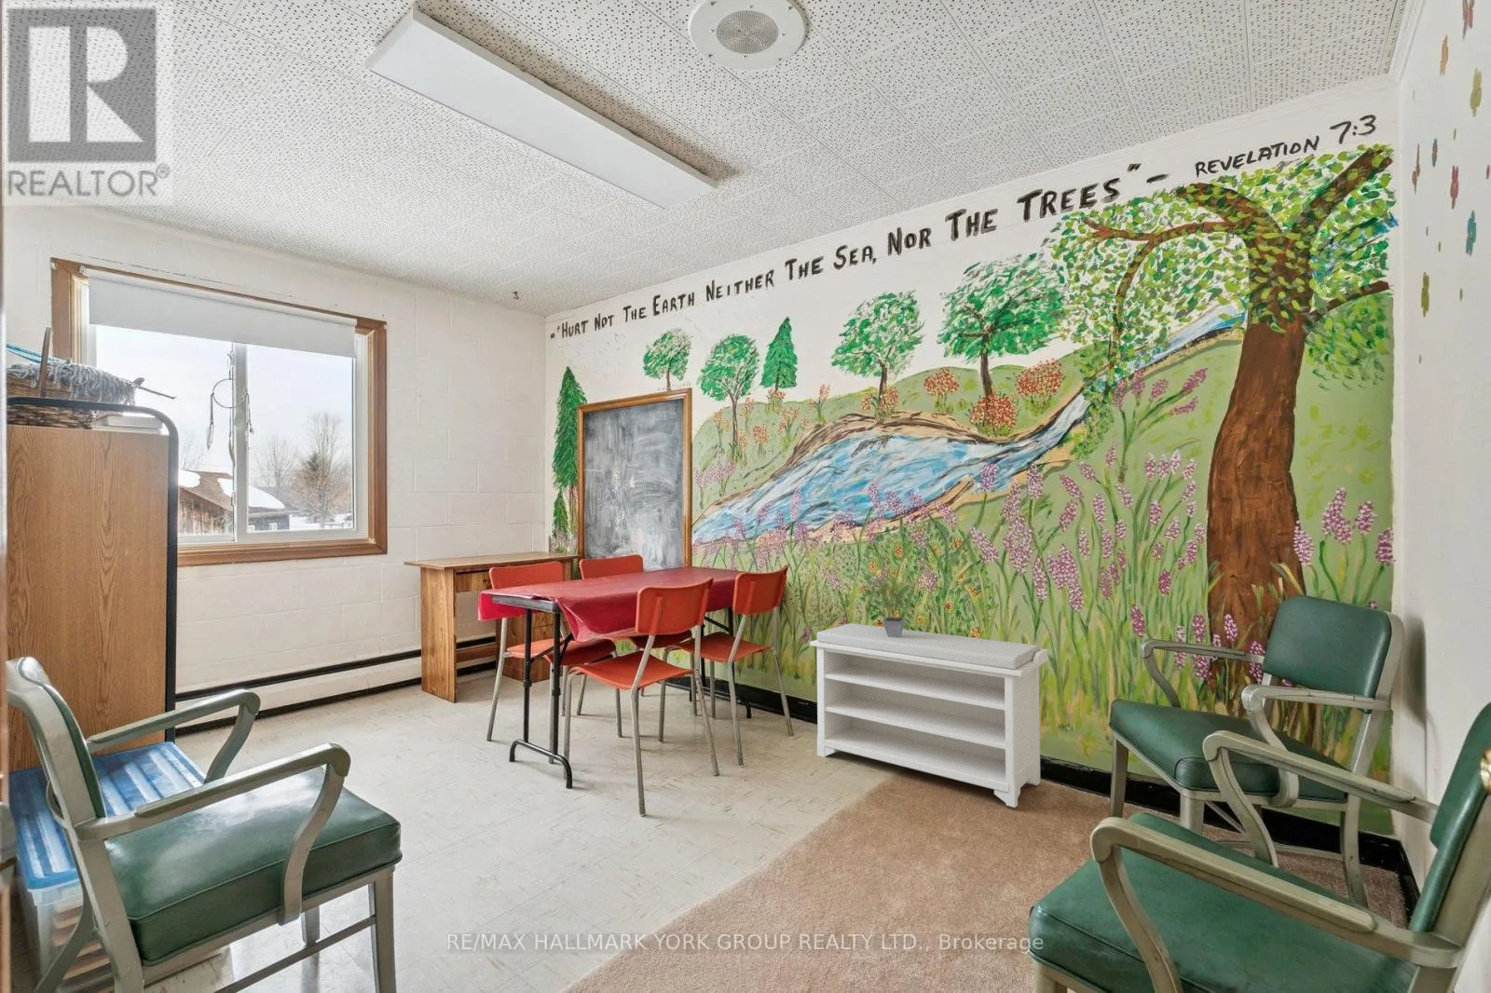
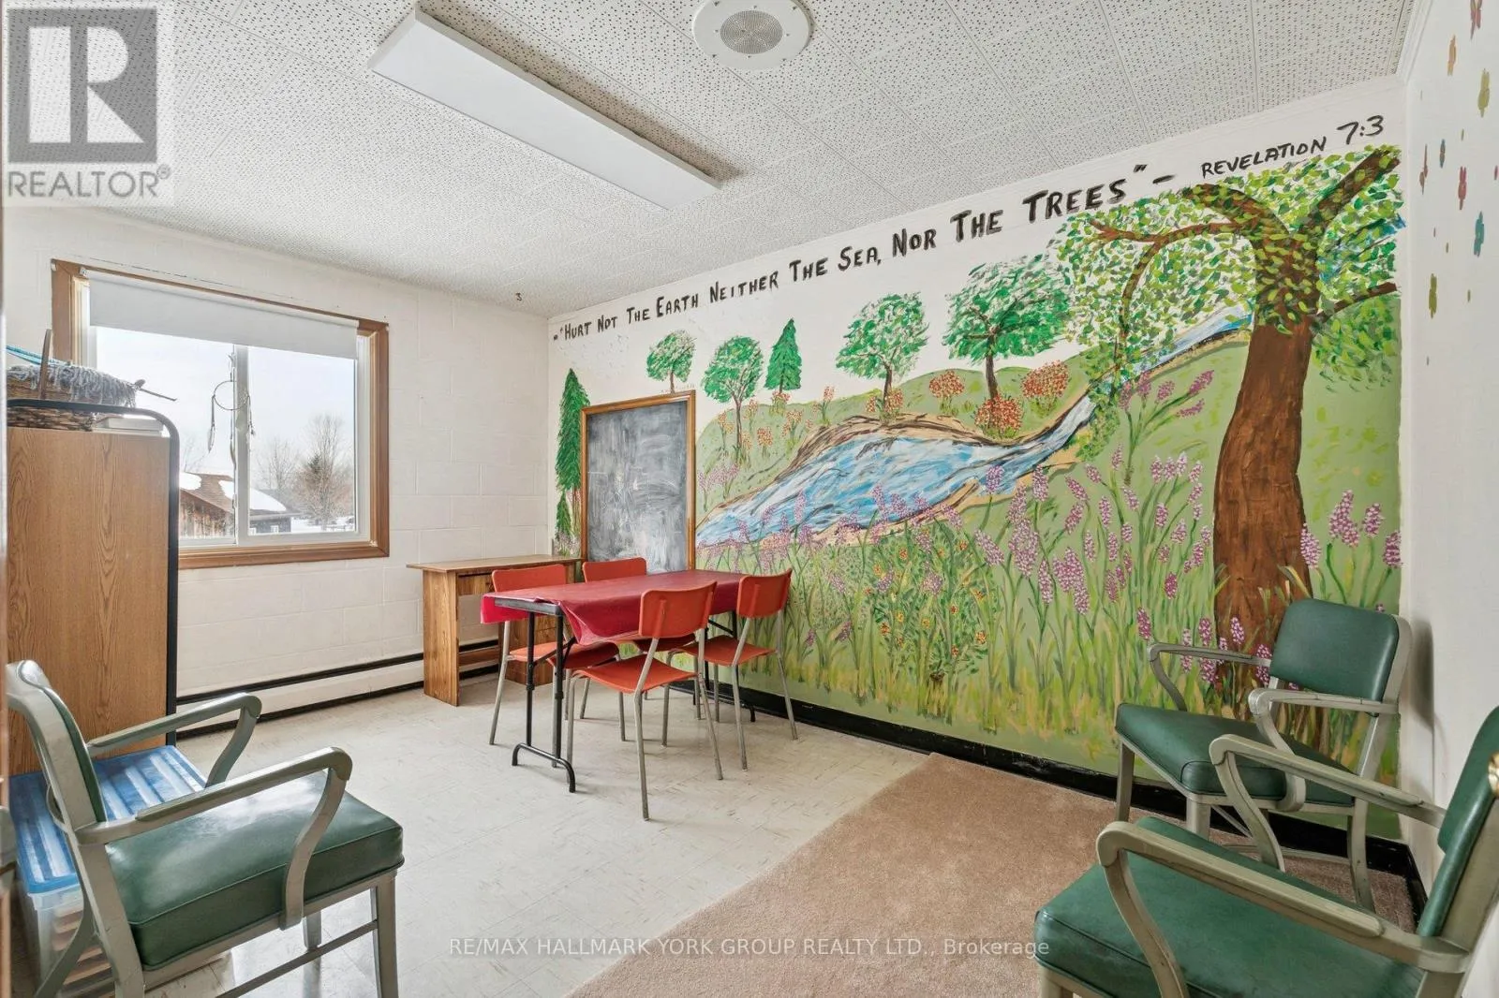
- bench [809,622,1050,809]
- potted plant [857,559,920,637]
